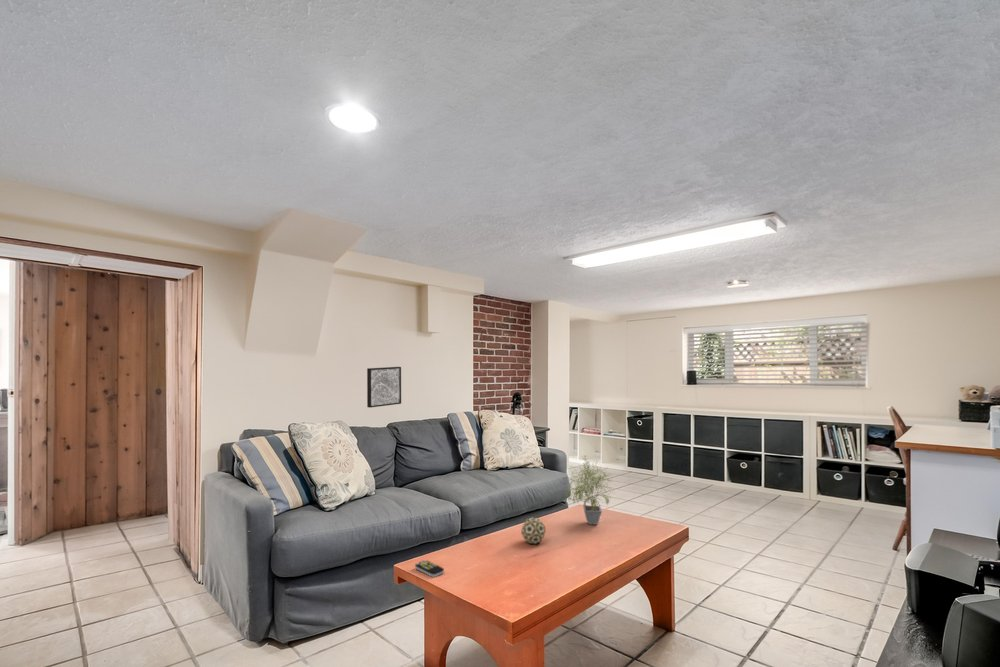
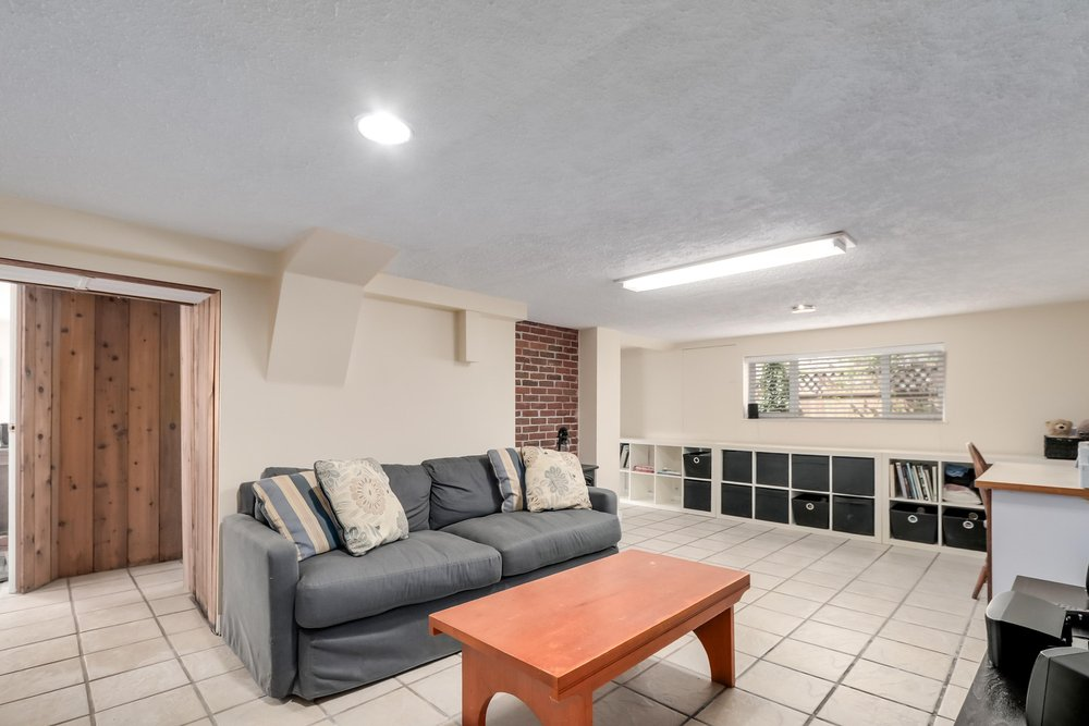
- decorative ball [520,517,547,545]
- potted plant [564,454,616,526]
- remote control [414,559,445,578]
- wall art [366,366,402,408]
